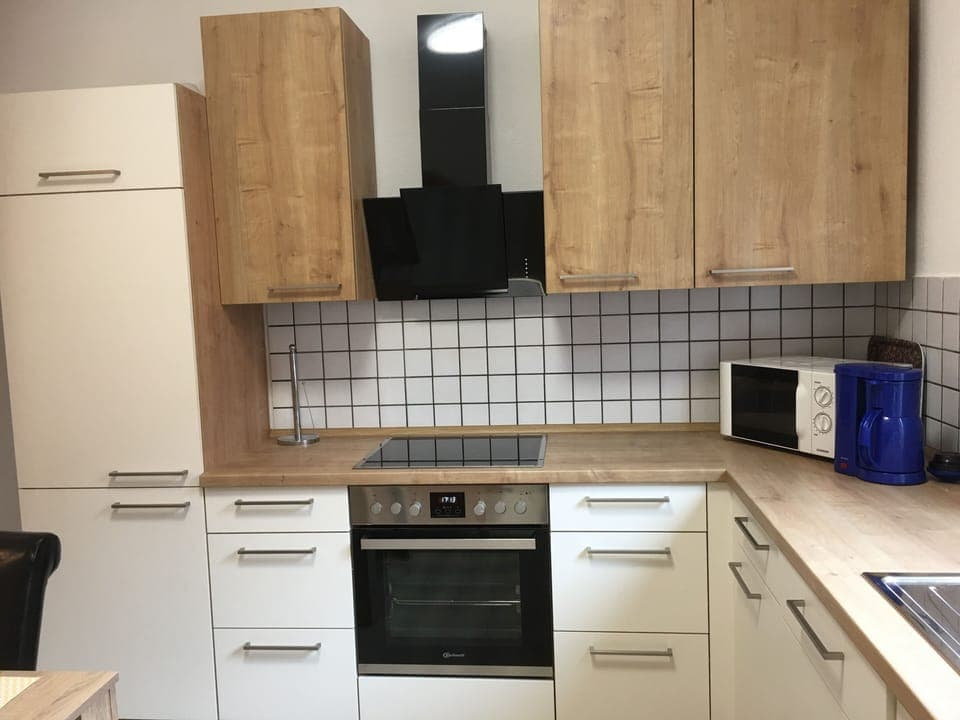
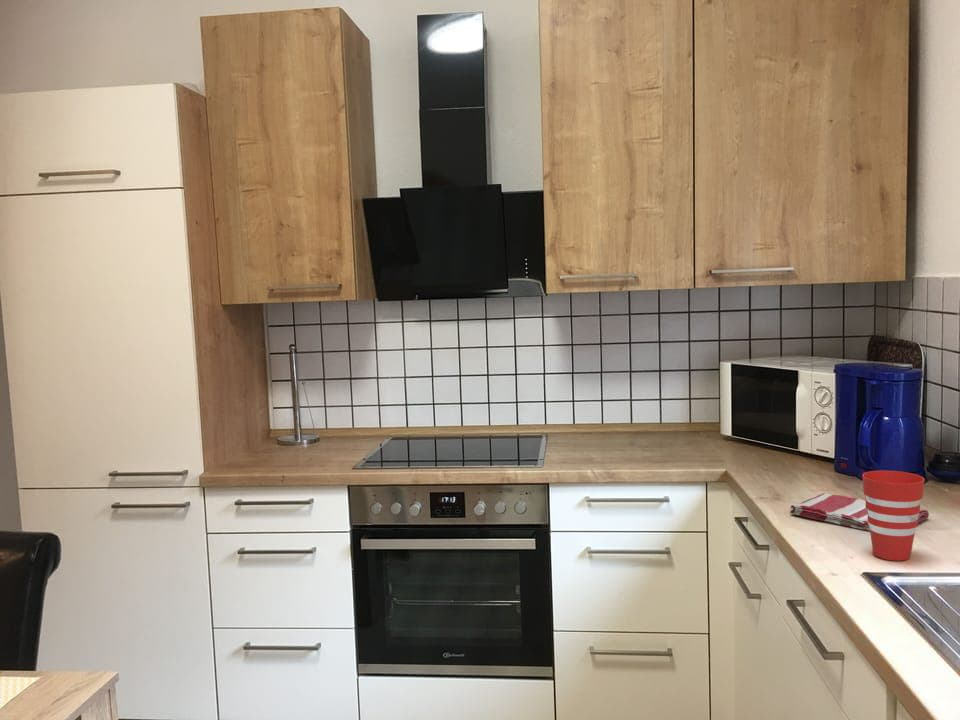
+ cup [861,470,925,562]
+ dish towel [789,492,930,532]
